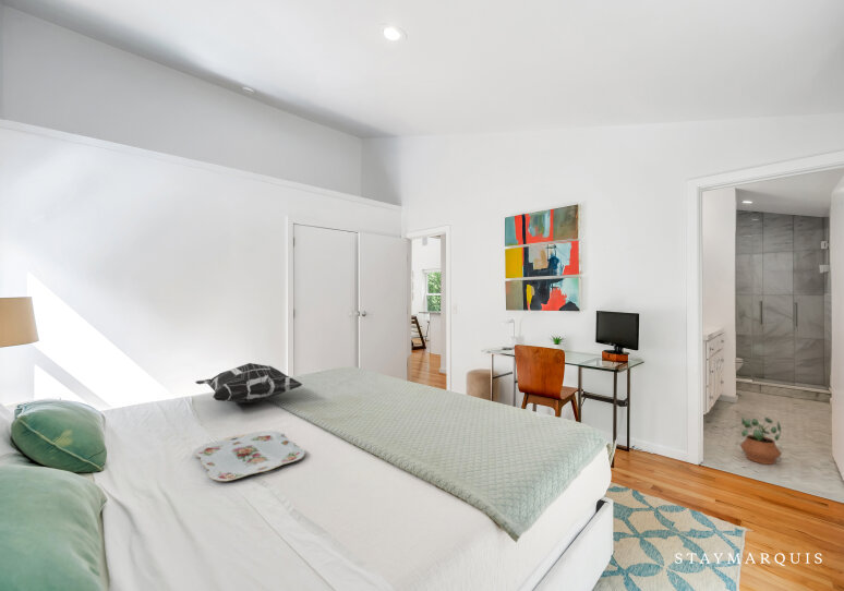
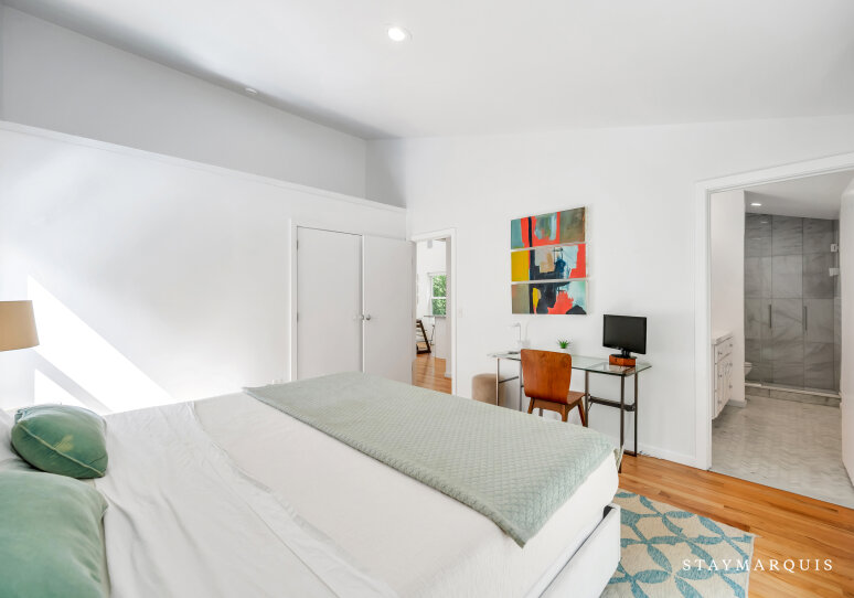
- decorative pillow [194,362,303,405]
- serving tray [192,430,306,482]
- potted plant [732,417,783,466]
